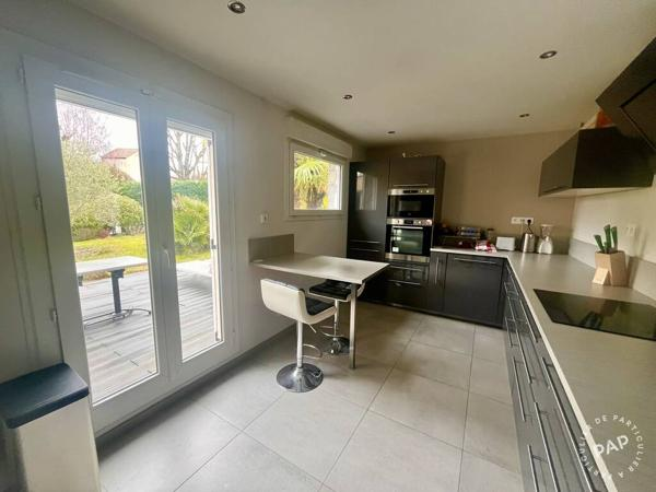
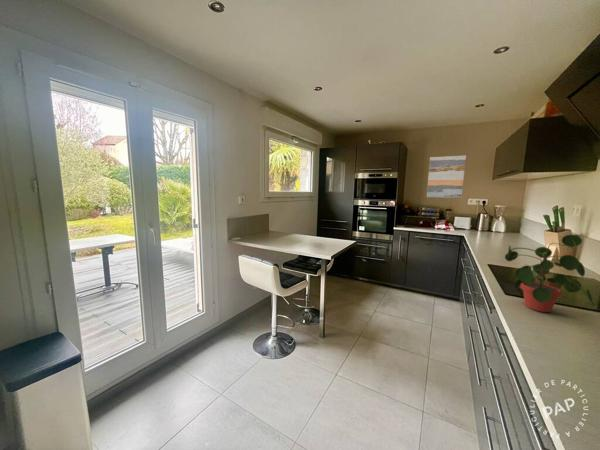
+ wall art [426,154,467,199]
+ potted plant [504,234,594,313]
